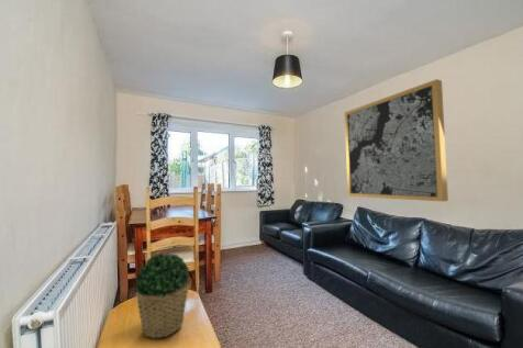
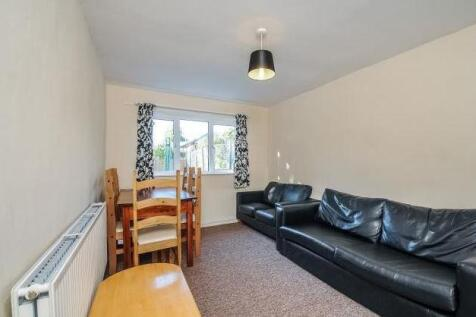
- wall art [344,78,449,203]
- potted plant [134,252,190,339]
